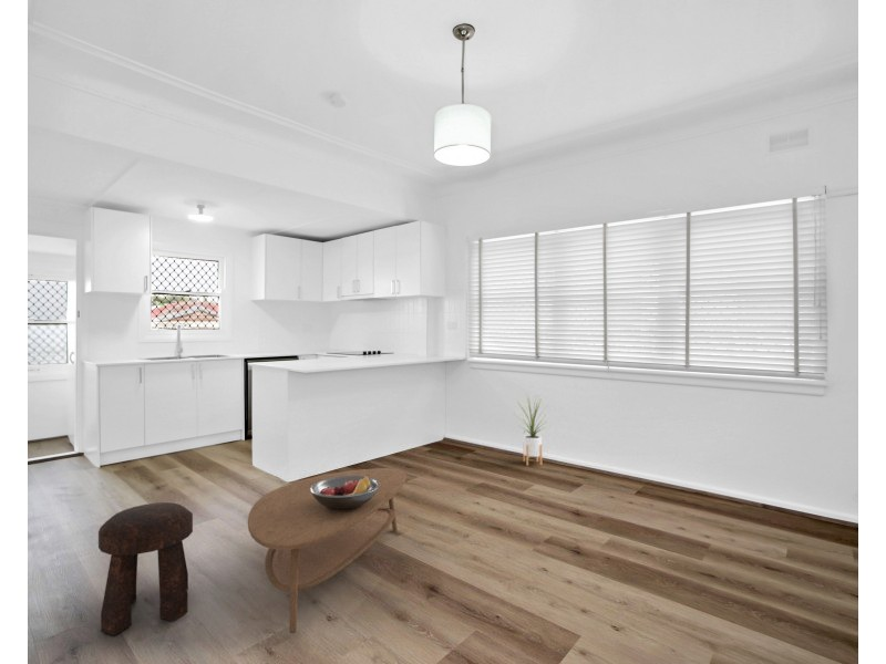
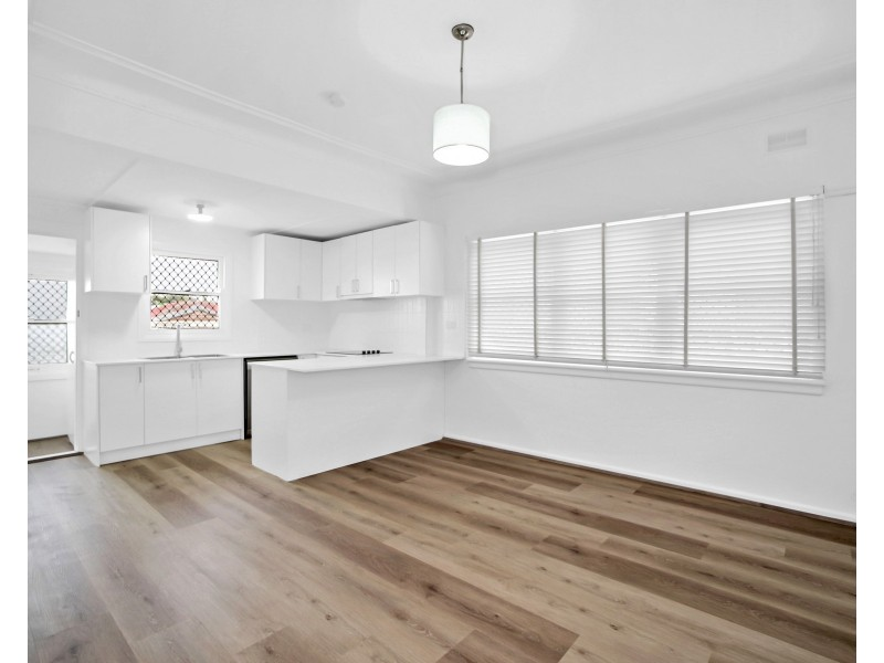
- coffee table [247,467,408,634]
- stool [97,501,194,636]
- house plant [514,393,553,467]
- fruit bowl [310,475,380,510]
